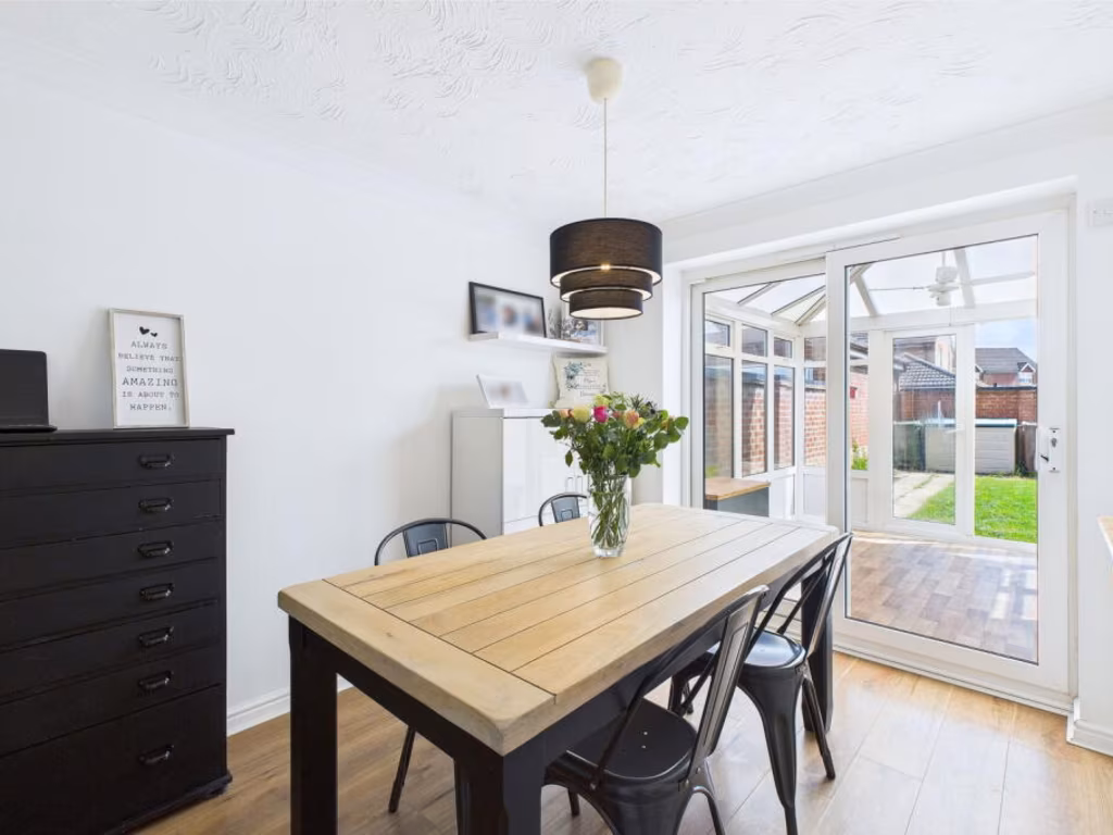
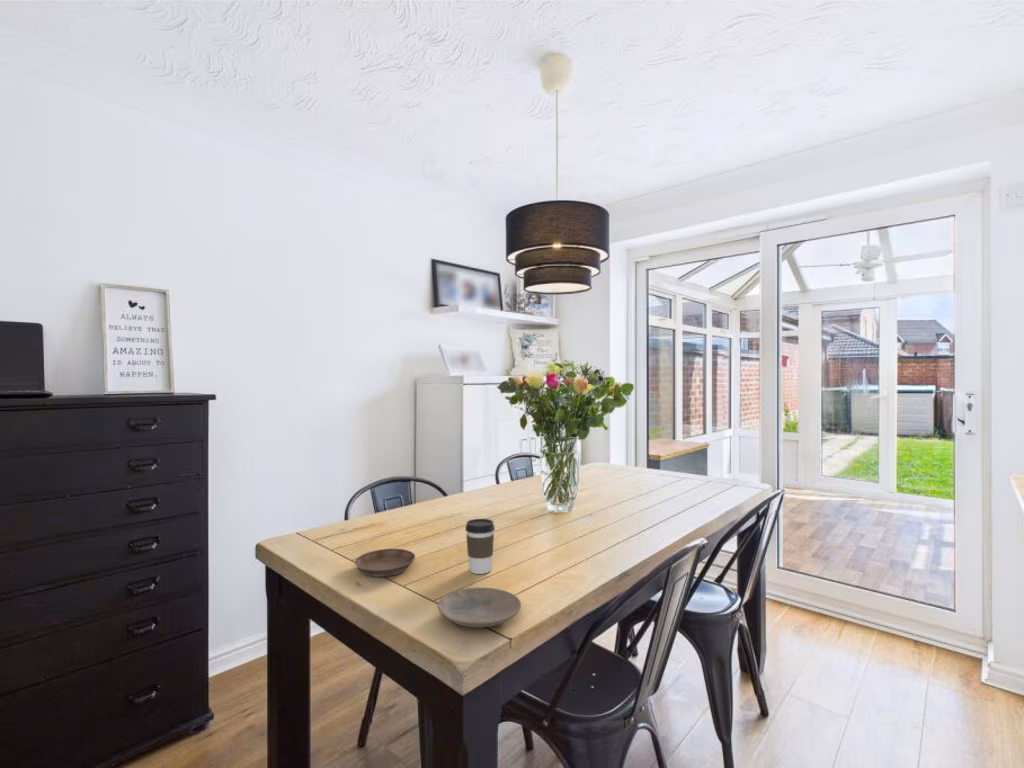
+ coffee cup [464,518,496,575]
+ saucer [354,548,416,578]
+ plate [437,587,522,629]
